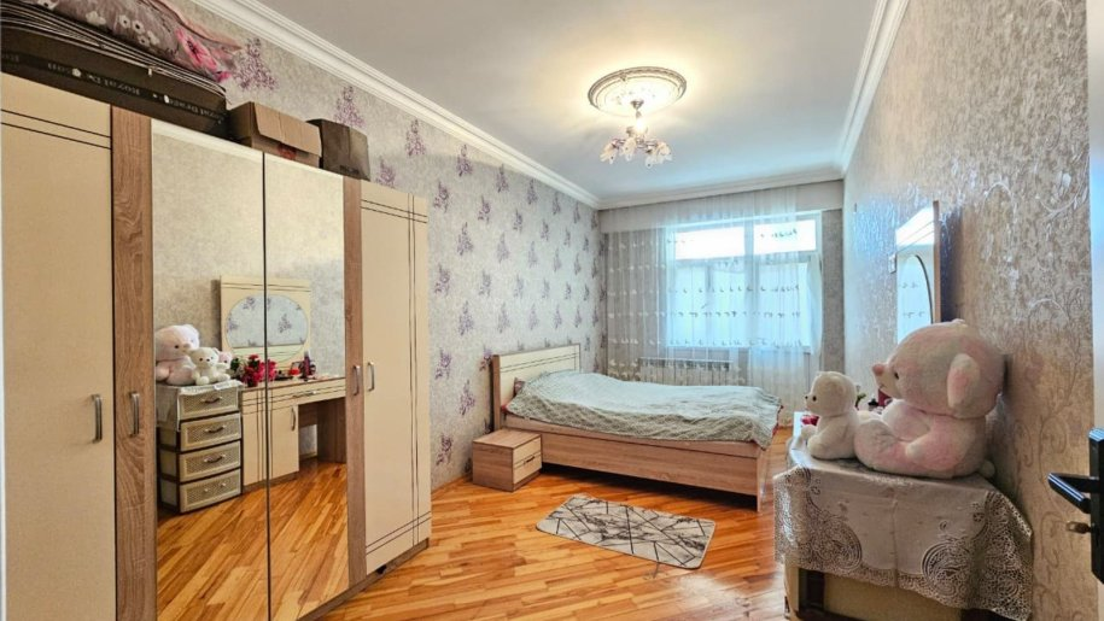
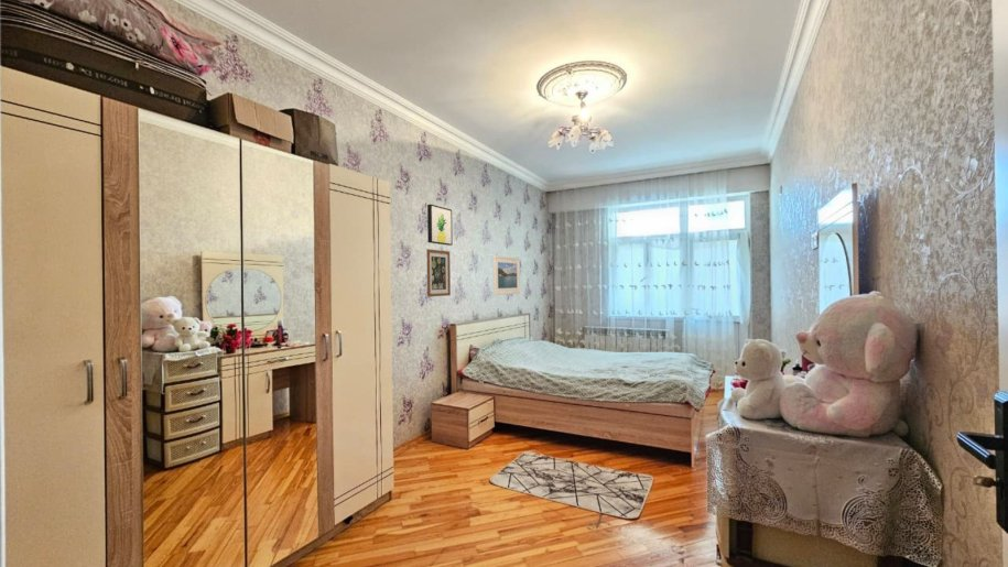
+ wall art [425,248,452,297]
+ wall art [426,204,454,247]
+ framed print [492,254,521,296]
